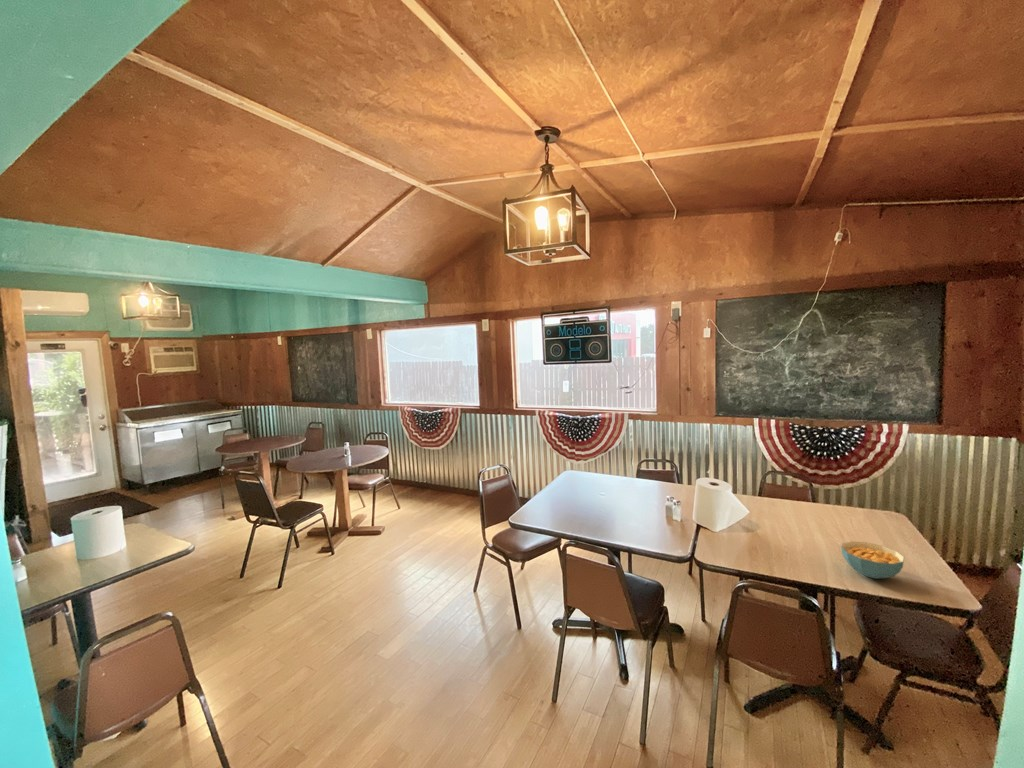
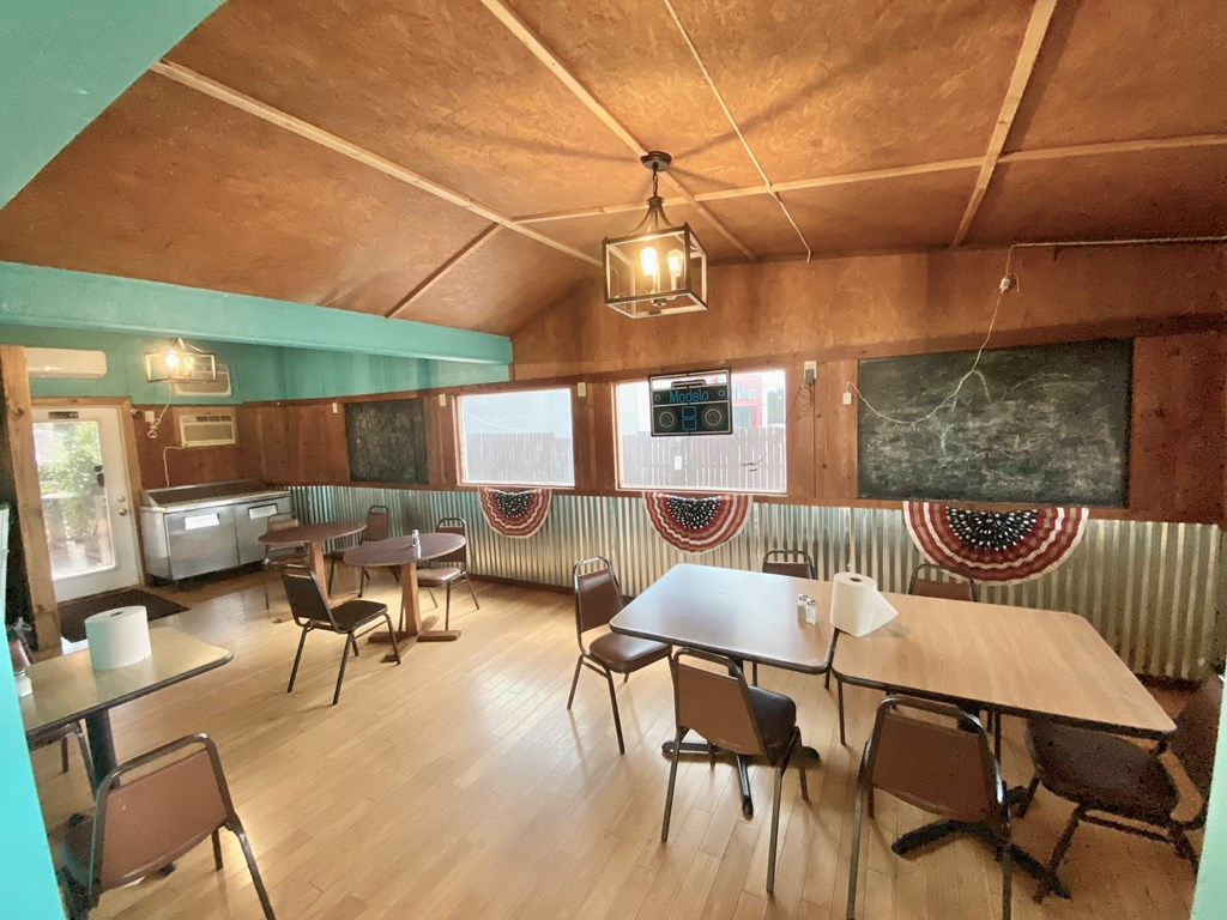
- cereal bowl [840,540,905,580]
